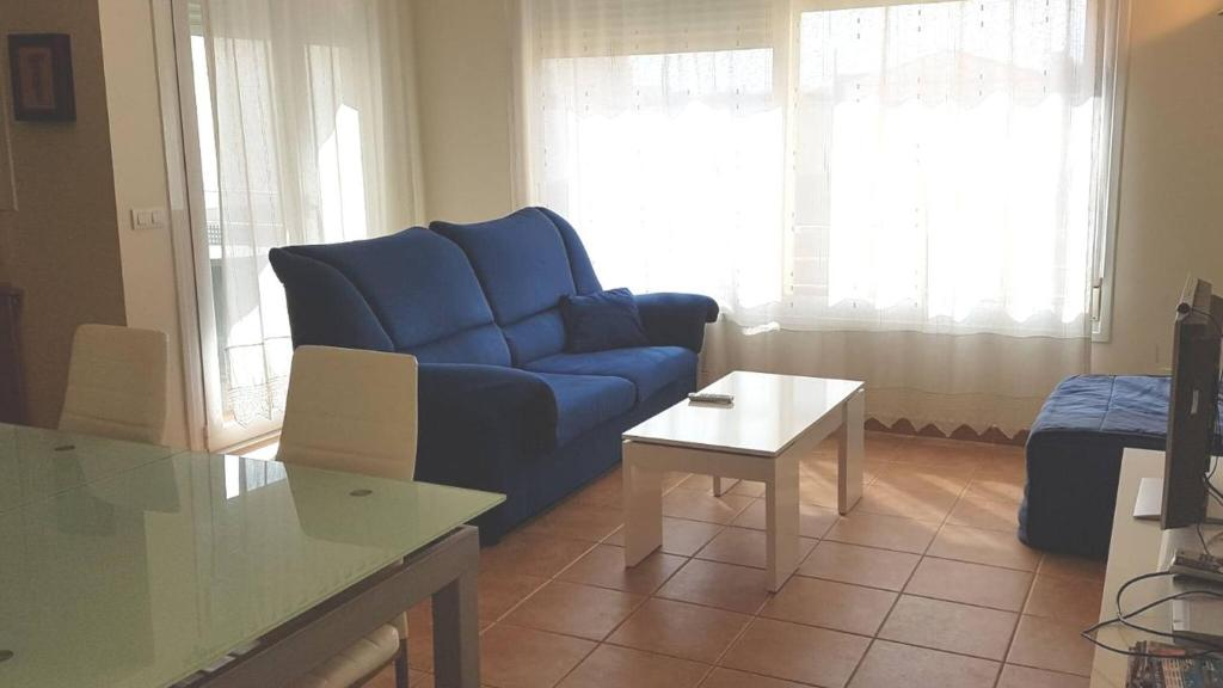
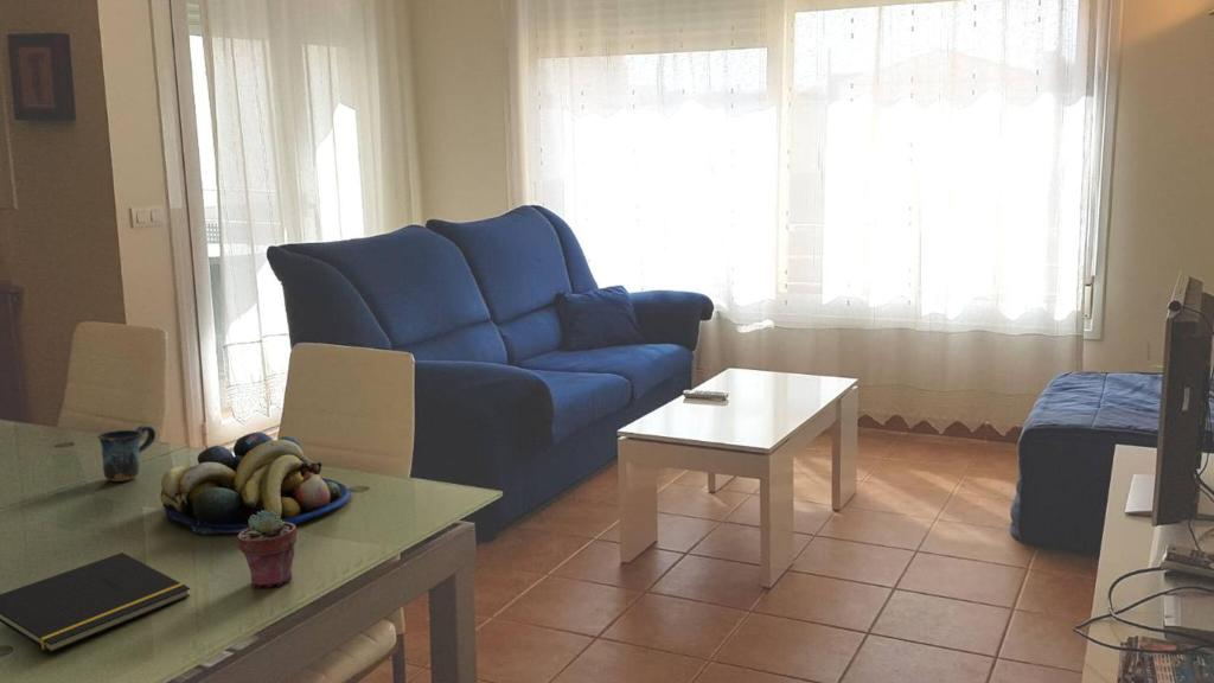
+ potted succulent [236,510,299,588]
+ fruit bowl [159,432,351,535]
+ notepad [0,551,191,653]
+ mug [96,425,156,483]
